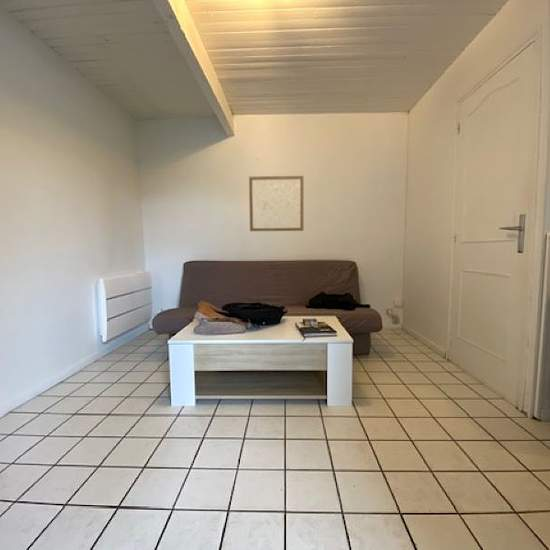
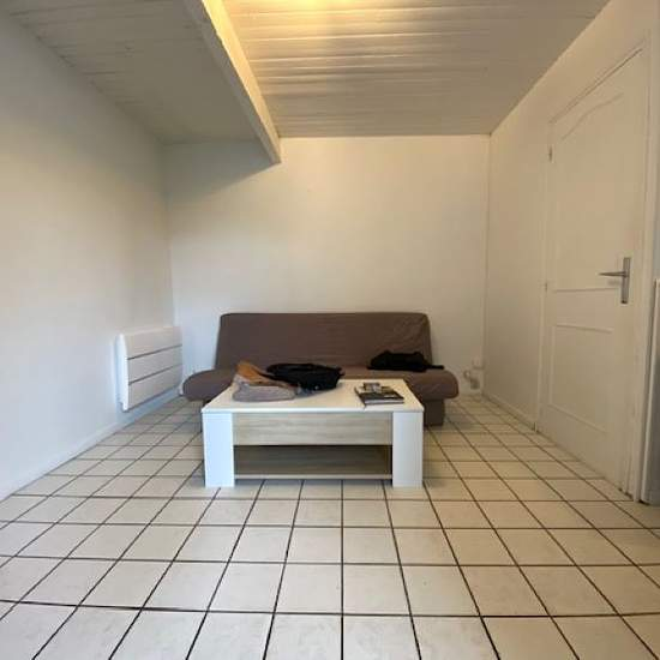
- wall art [248,175,304,232]
